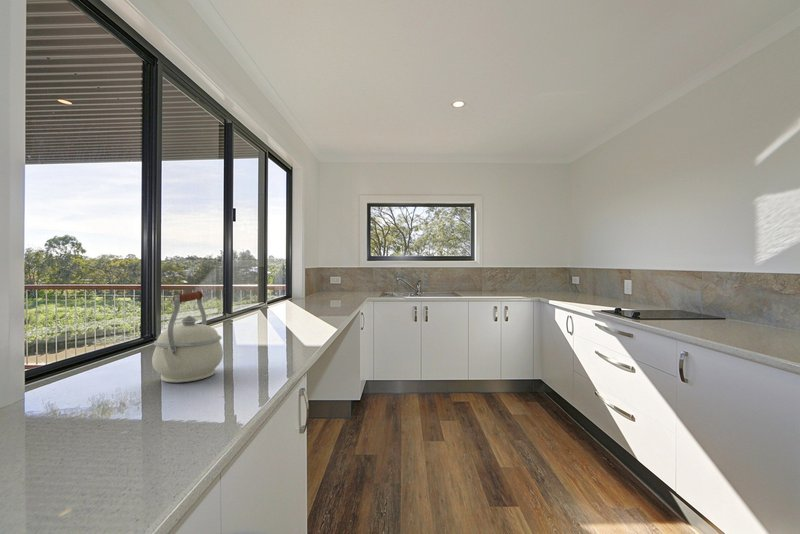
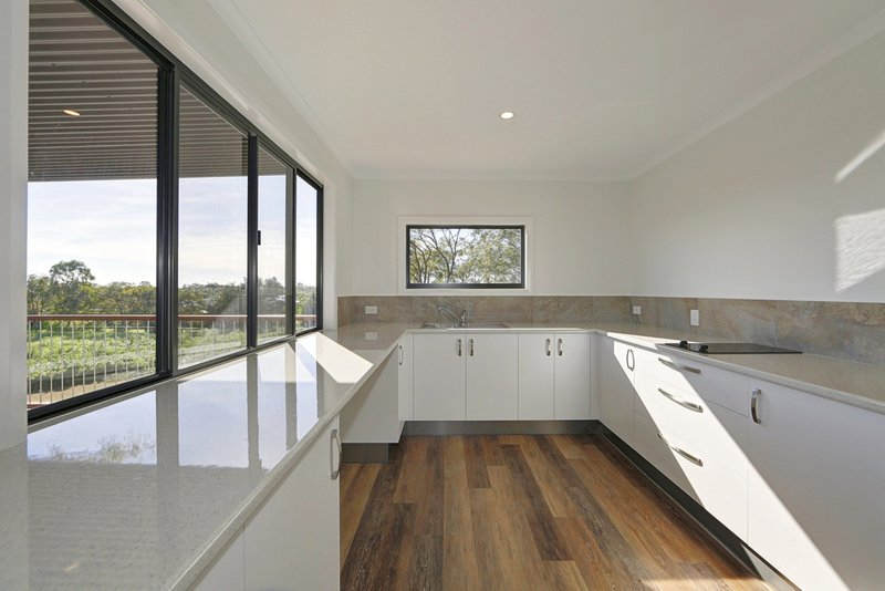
- kettle [151,290,224,384]
